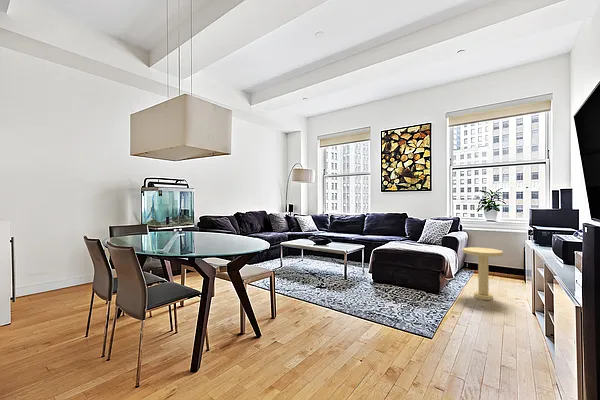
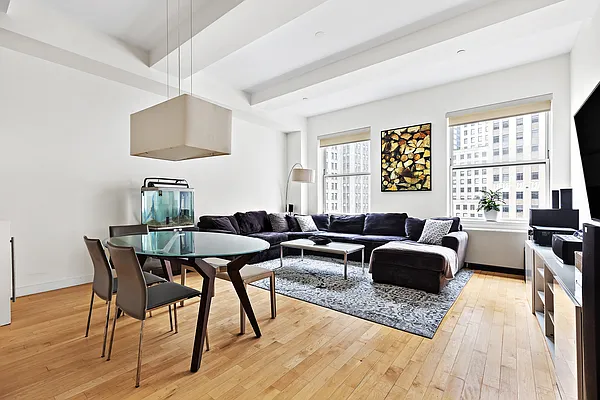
- side table [462,246,504,301]
